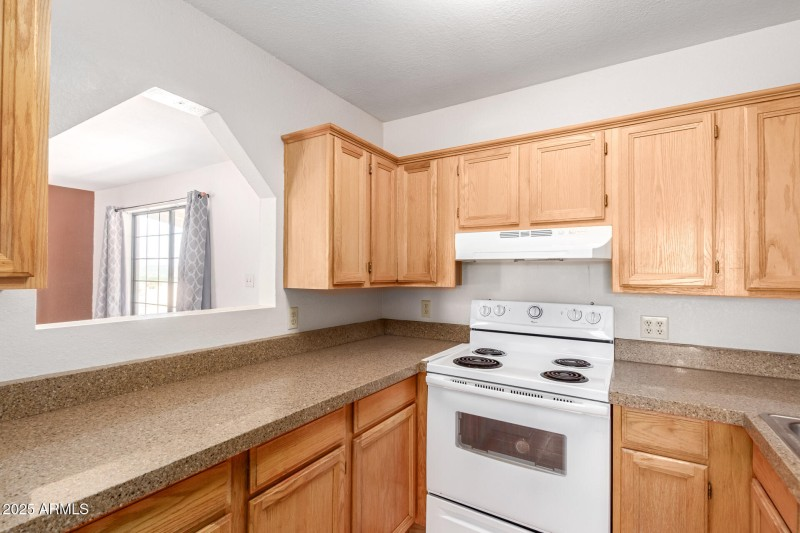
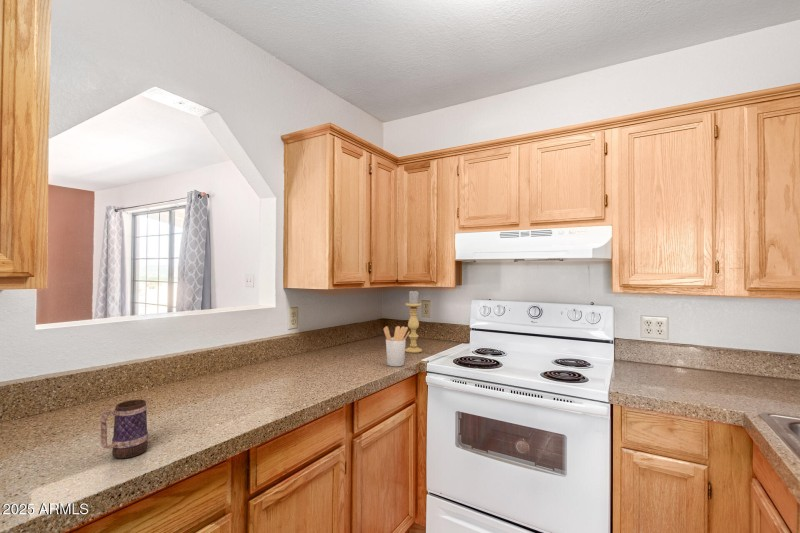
+ utensil holder [383,325,411,367]
+ candle holder [405,290,423,354]
+ mug [99,398,149,459]
